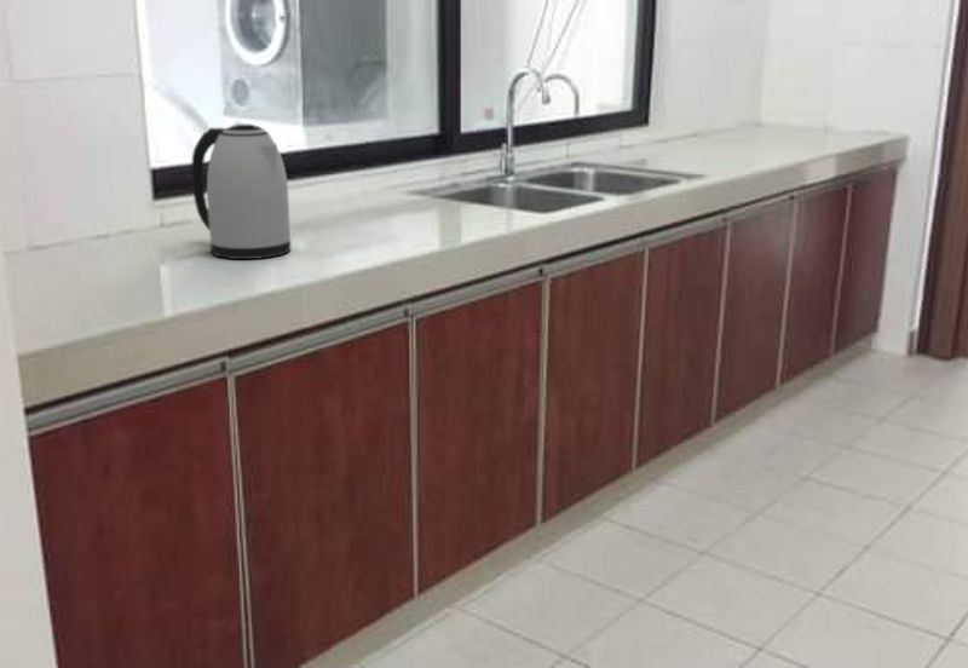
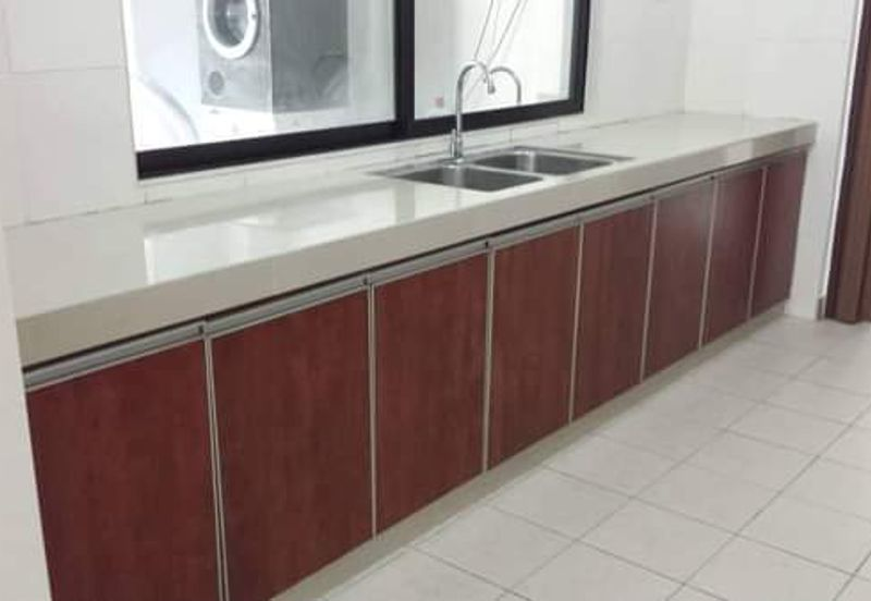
- kettle [191,123,293,260]
